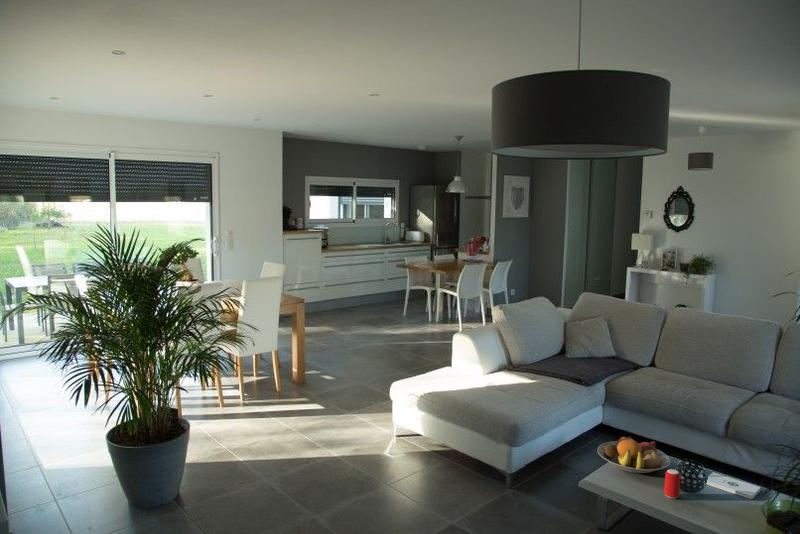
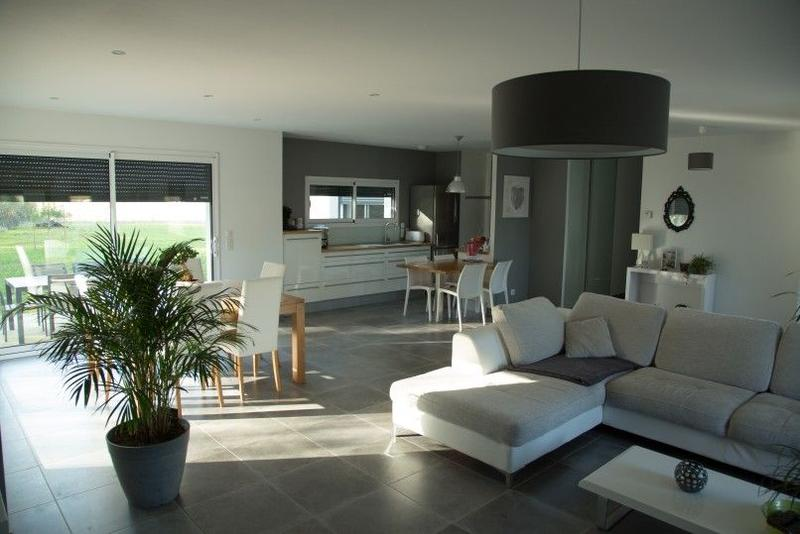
- beverage can [663,468,681,499]
- notepad [705,471,762,500]
- fruit bowl [596,434,671,474]
